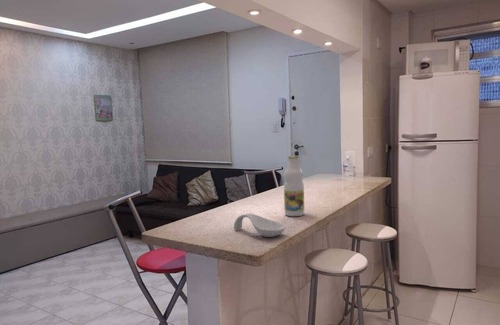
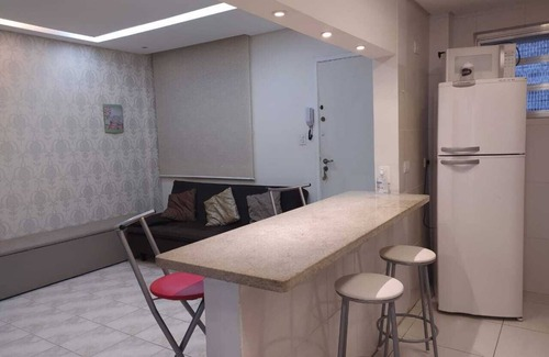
- bottle [283,155,305,217]
- spoon rest [233,212,286,238]
